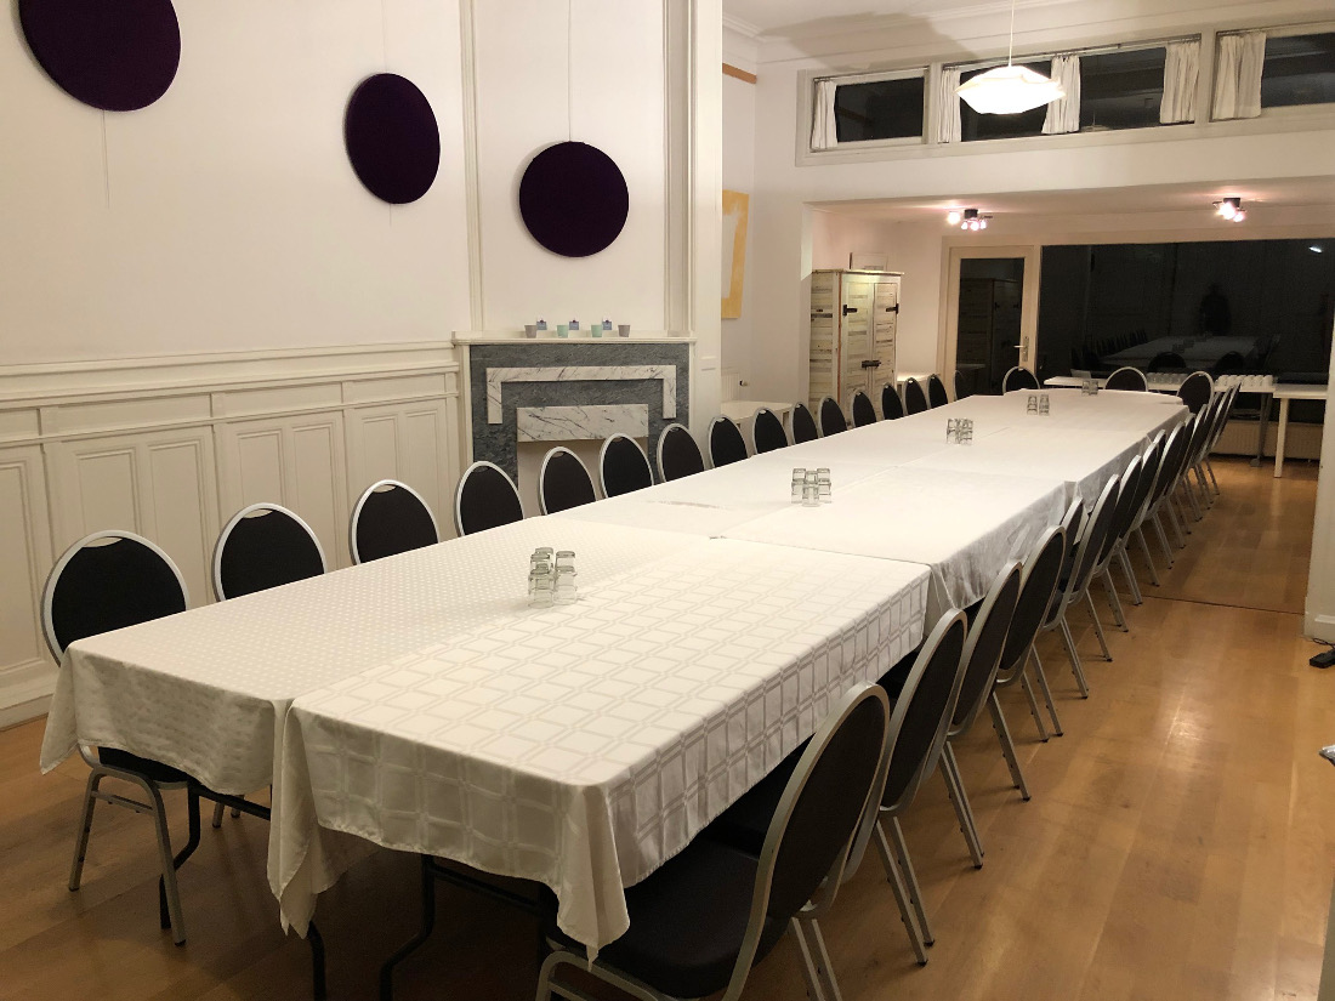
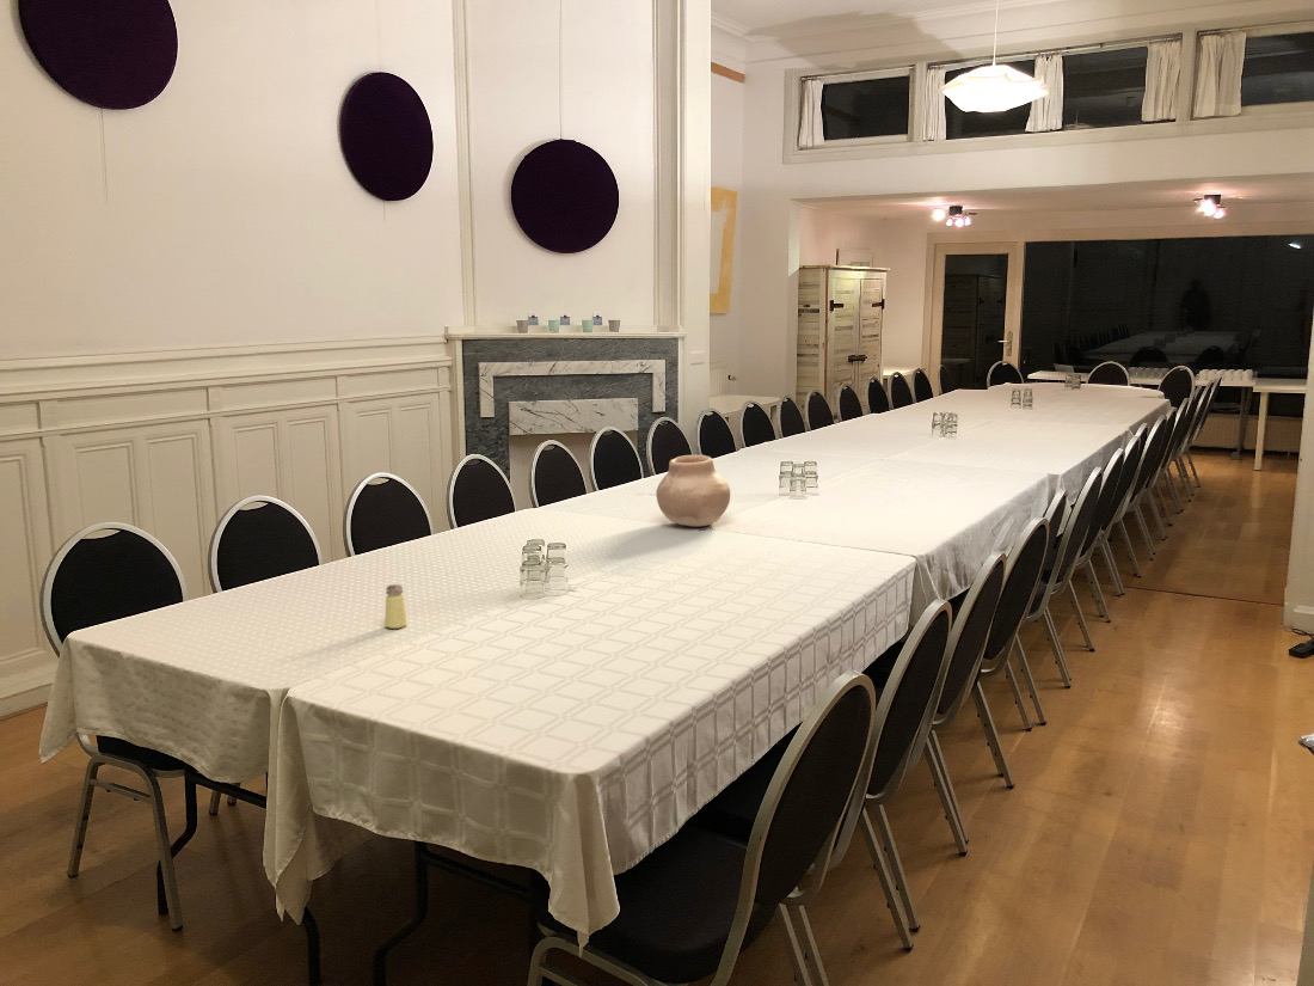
+ saltshaker [383,583,409,630]
+ vase [655,454,731,528]
